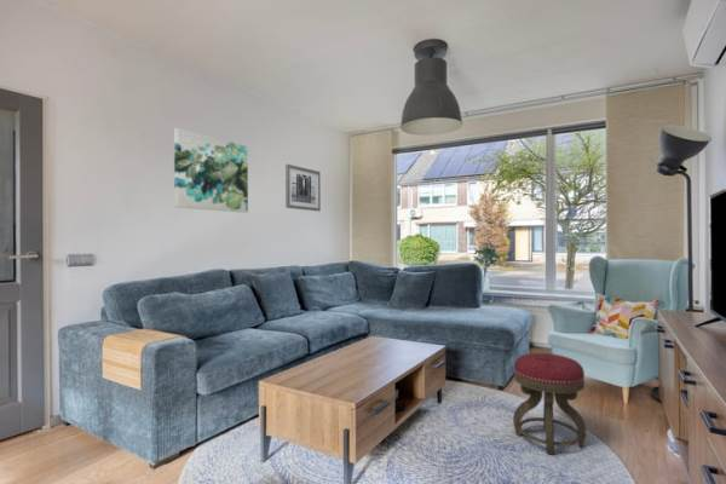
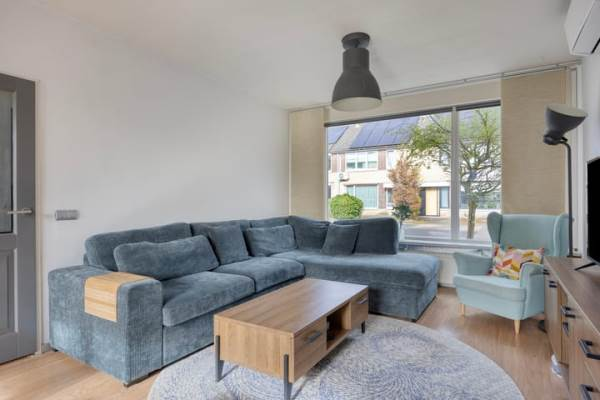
- stool [512,352,588,456]
- wall art [284,163,322,213]
- wall art [173,127,249,214]
